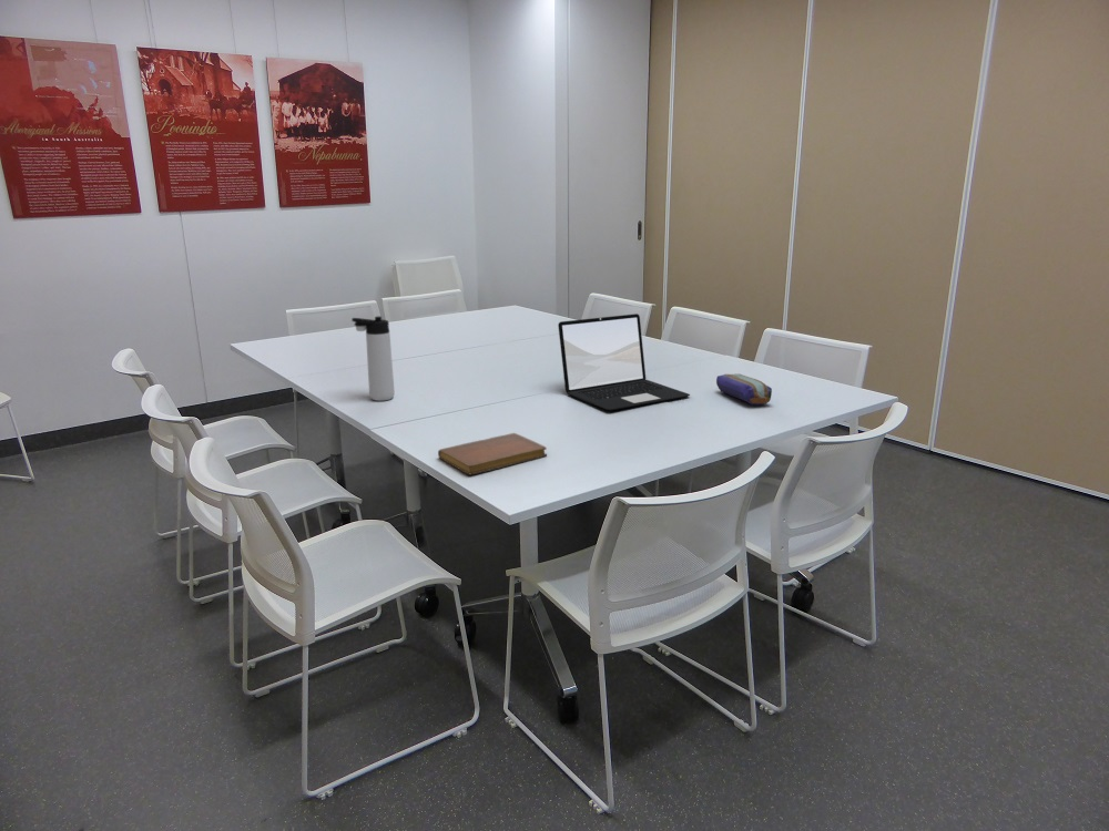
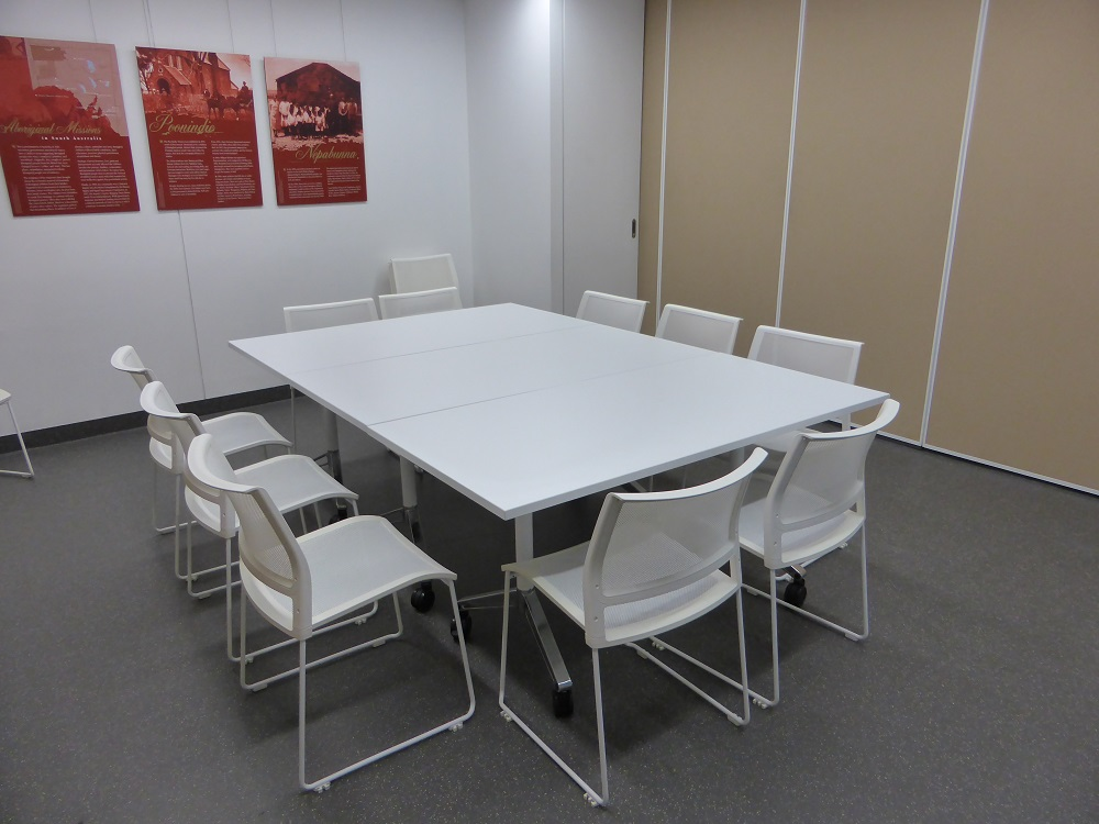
- thermos bottle [350,316,396,402]
- notebook [437,432,548,475]
- laptop [557,312,691,411]
- pencil case [715,372,773,406]
